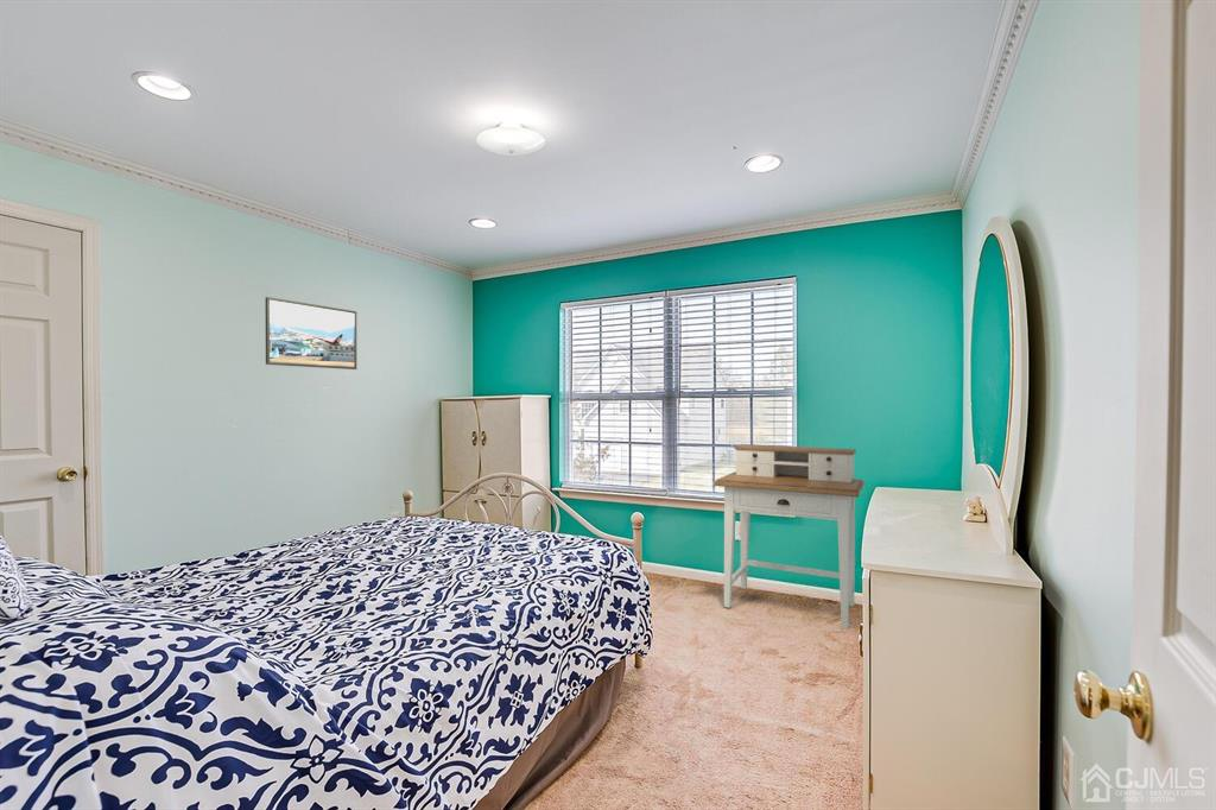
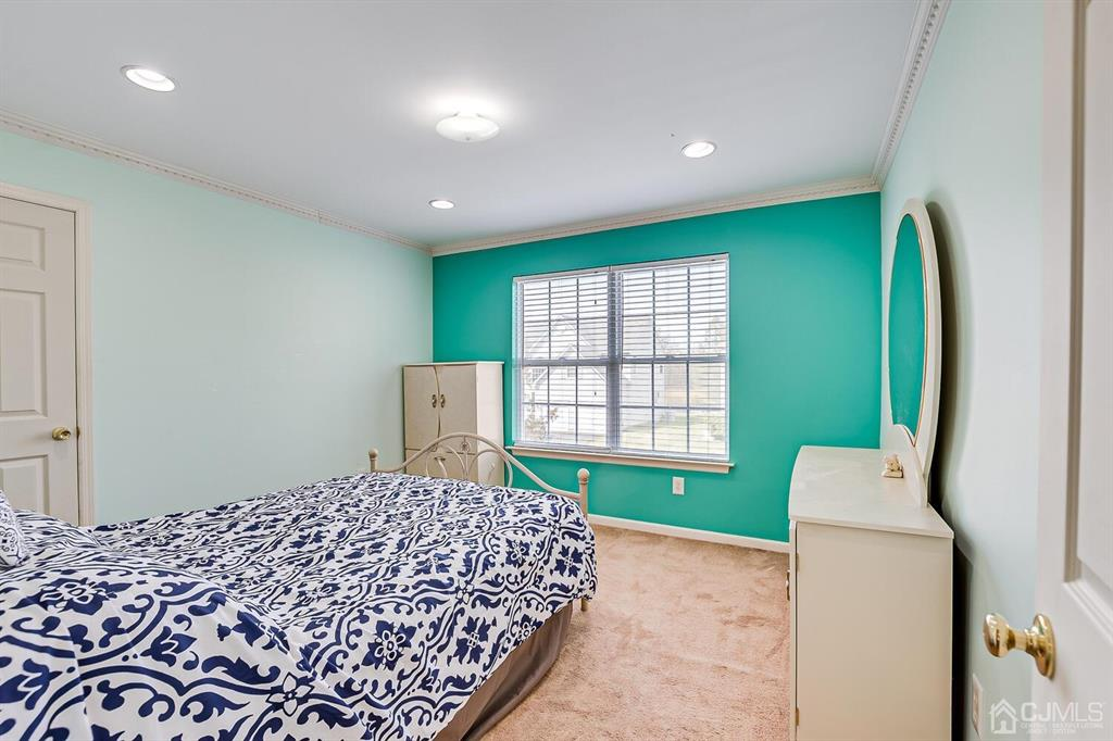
- desk [714,443,866,631]
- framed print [265,296,357,371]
